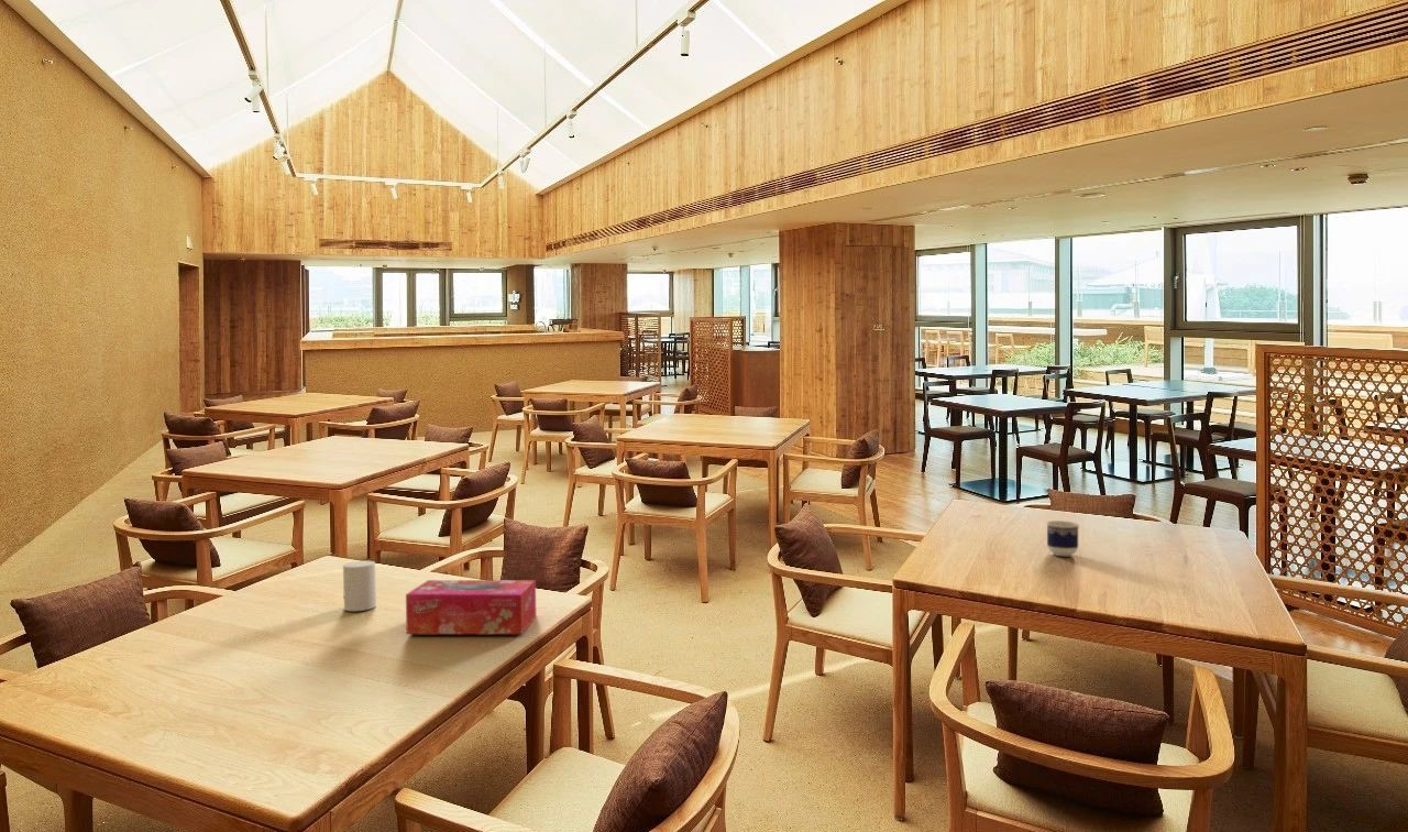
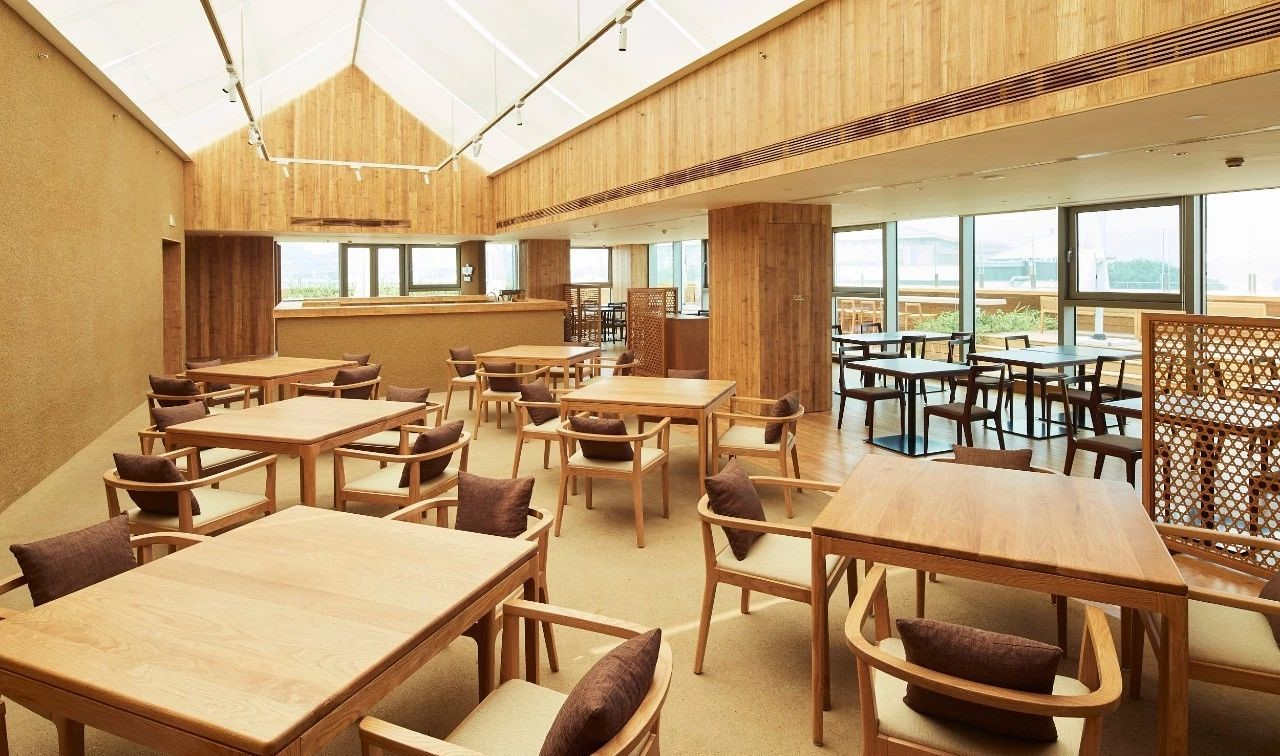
- cup [342,560,377,612]
- cup [1045,519,1080,557]
- tissue box [405,579,537,635]
